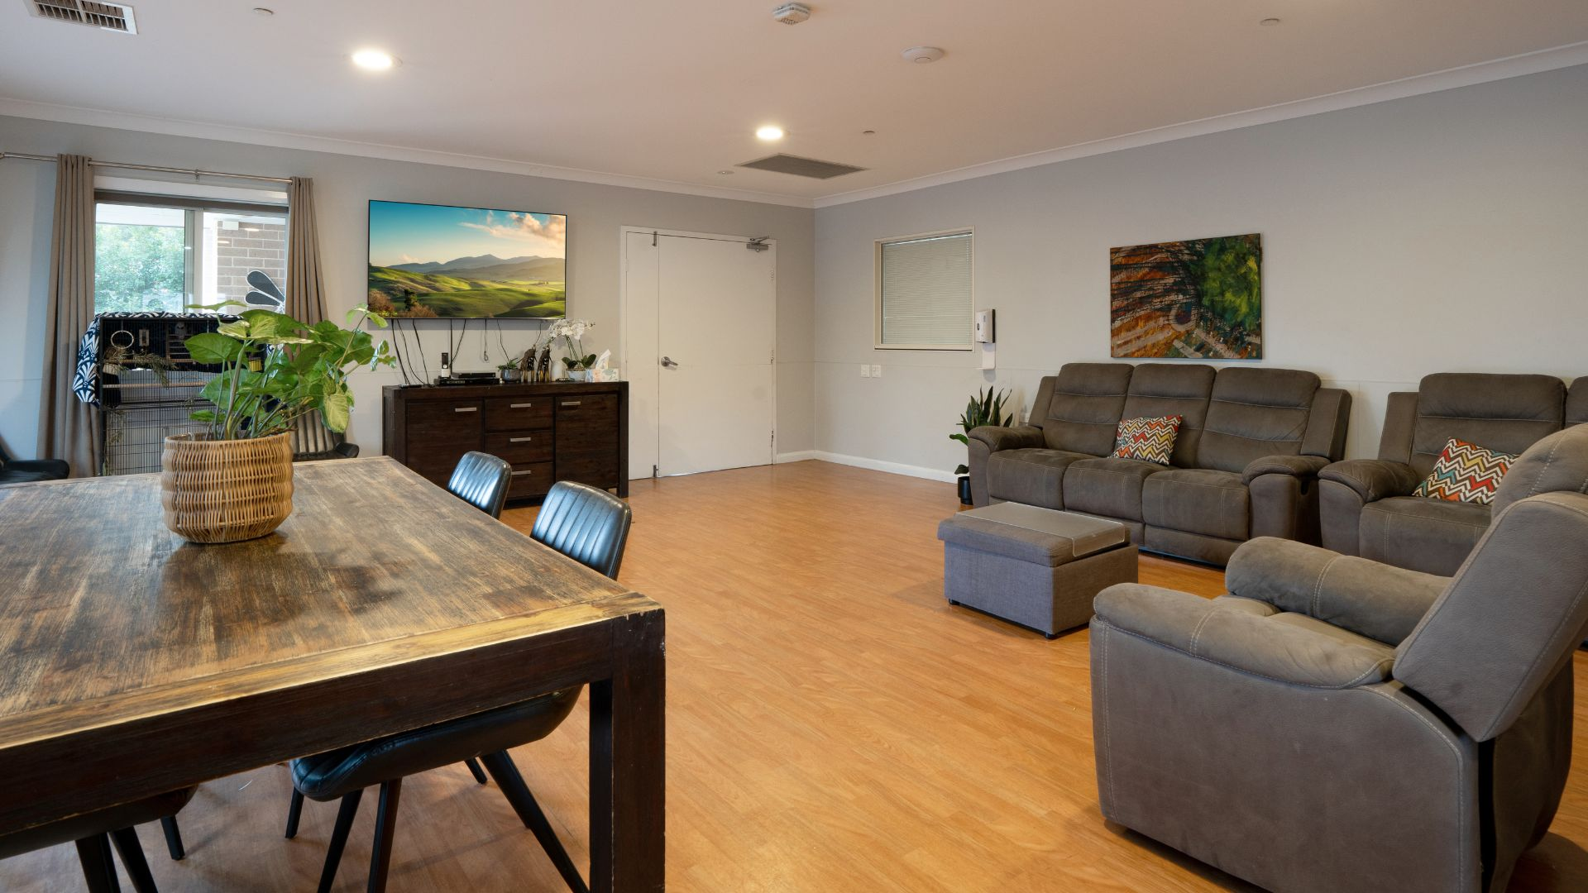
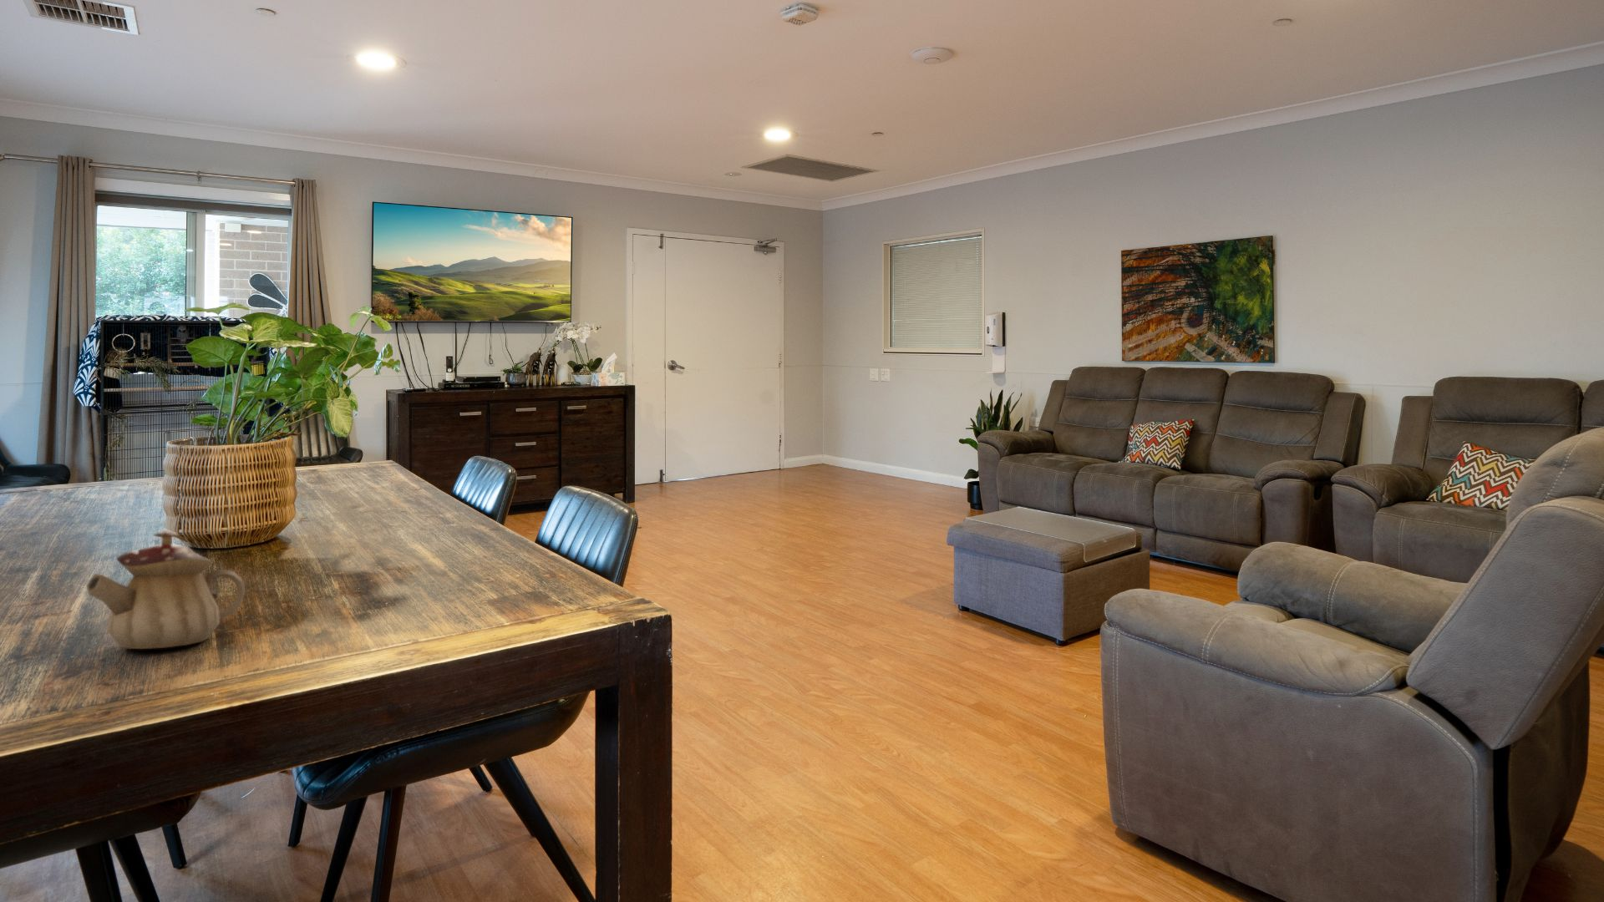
+ teapot [85,529,247,650]
